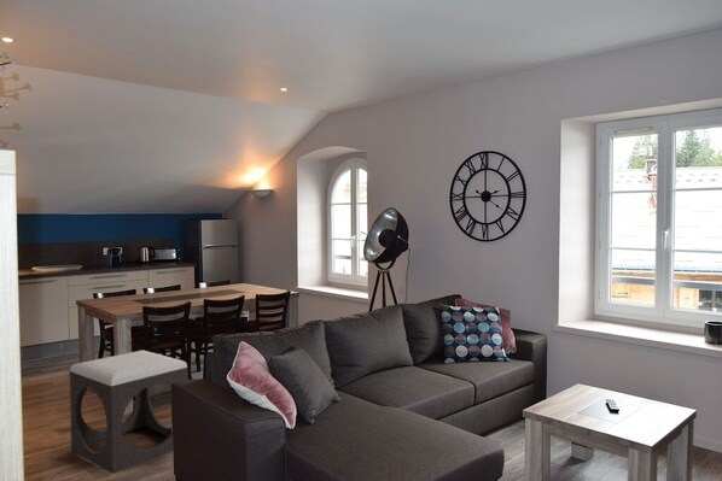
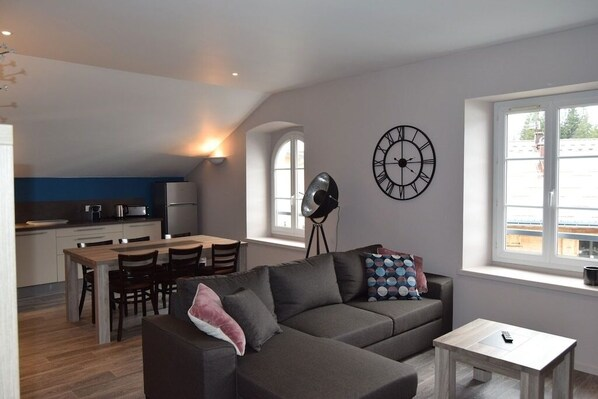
- footstool [69,350,190,475]
